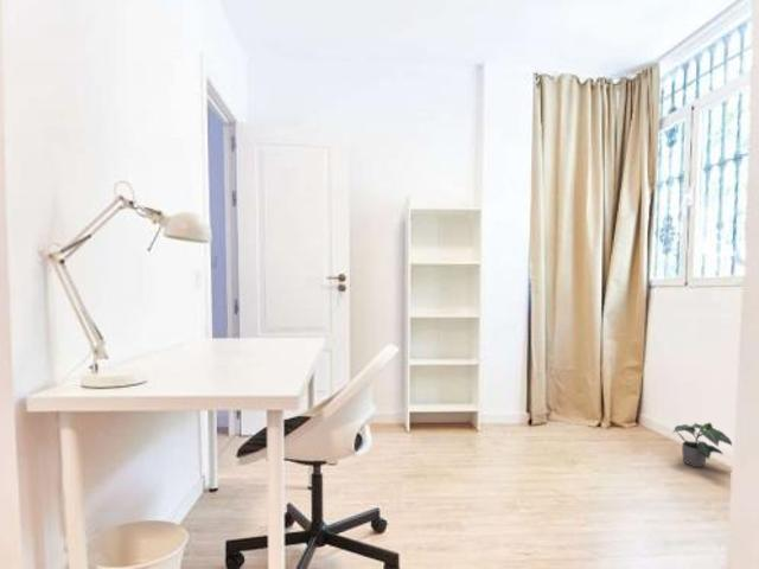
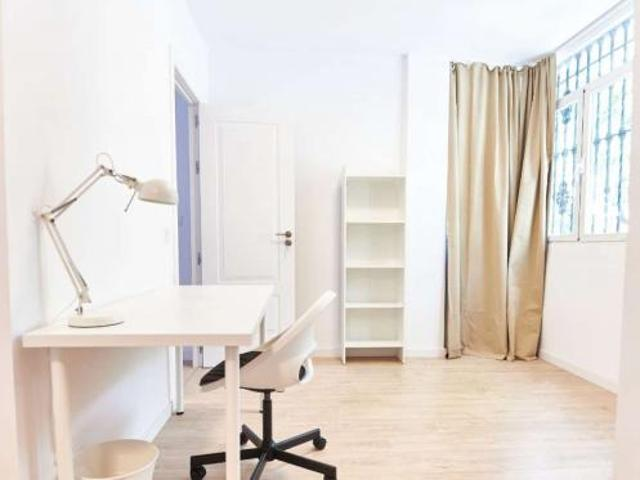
- potted plant [672,422,733,468]
